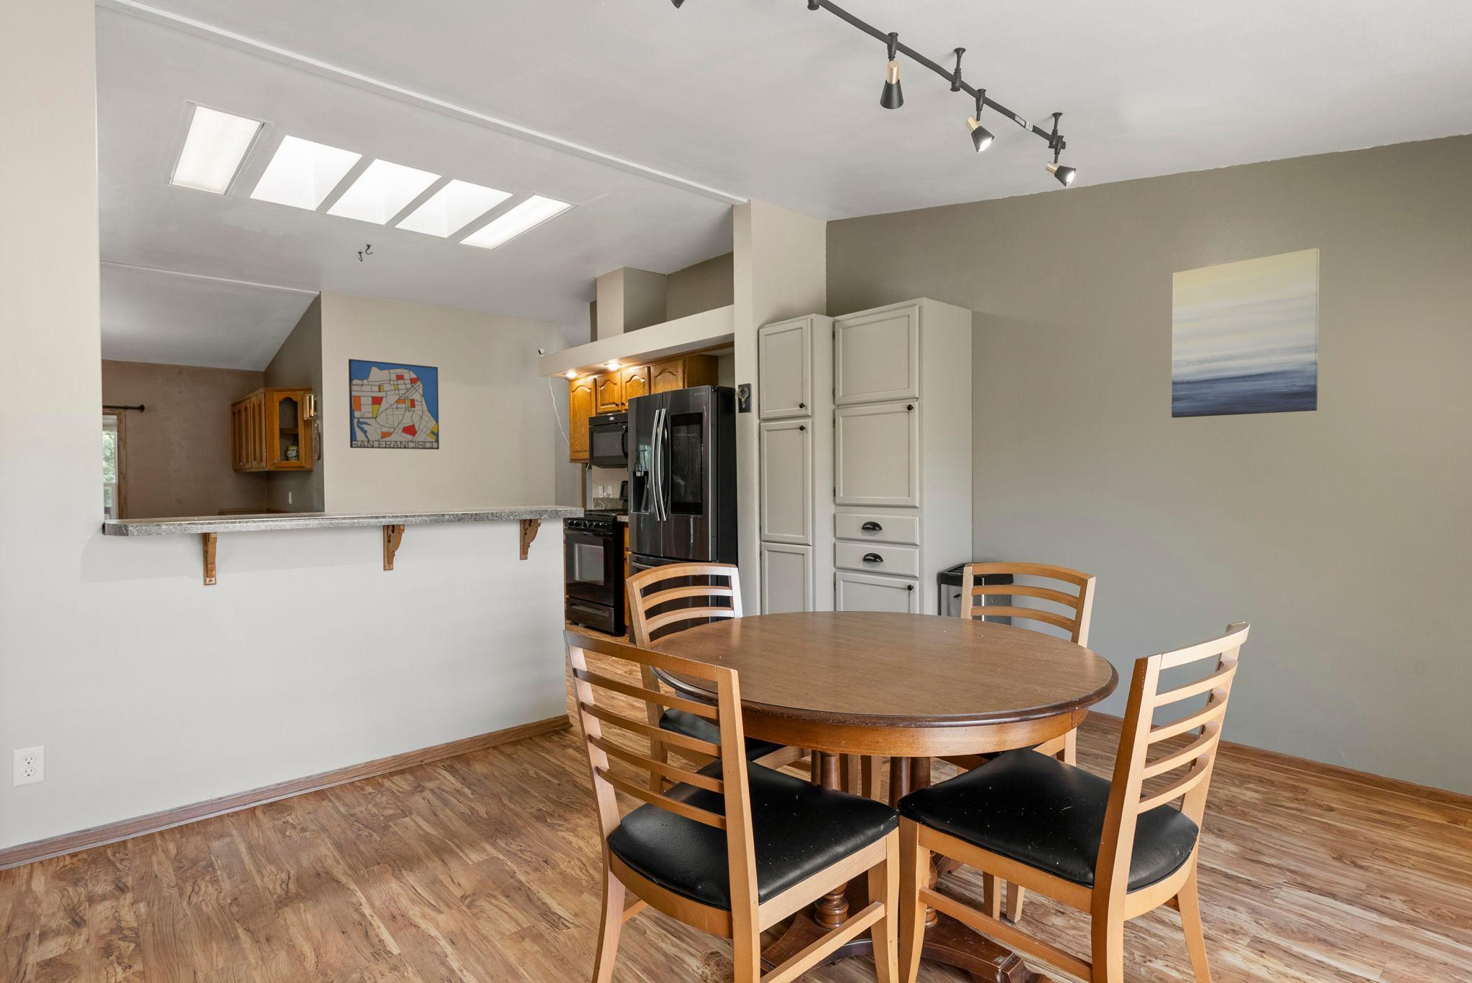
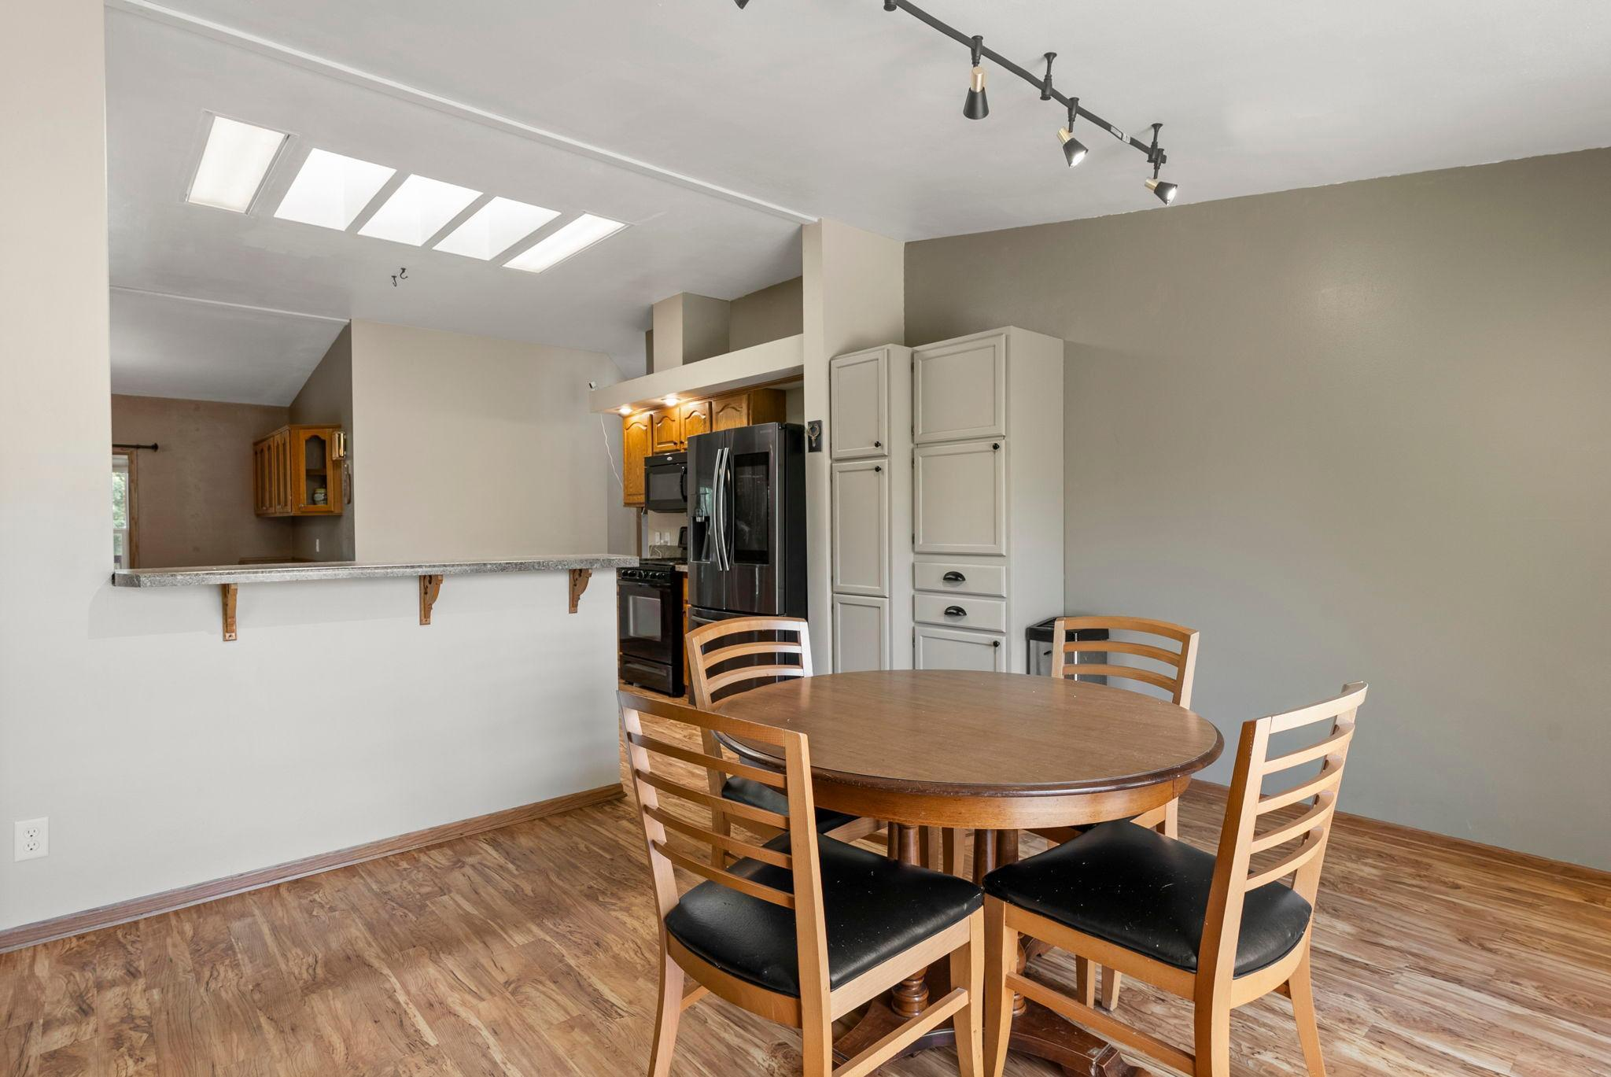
- wall art [348,359,440,450]
- wall art [1171,247,1321,419]
